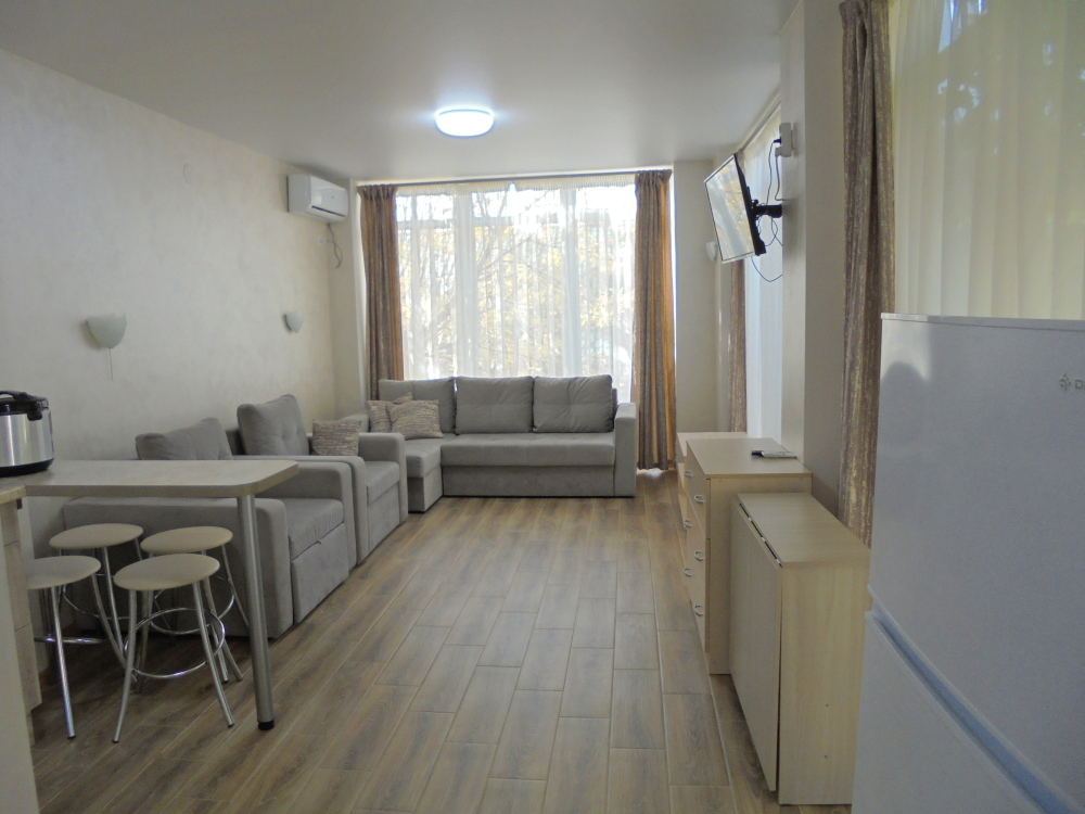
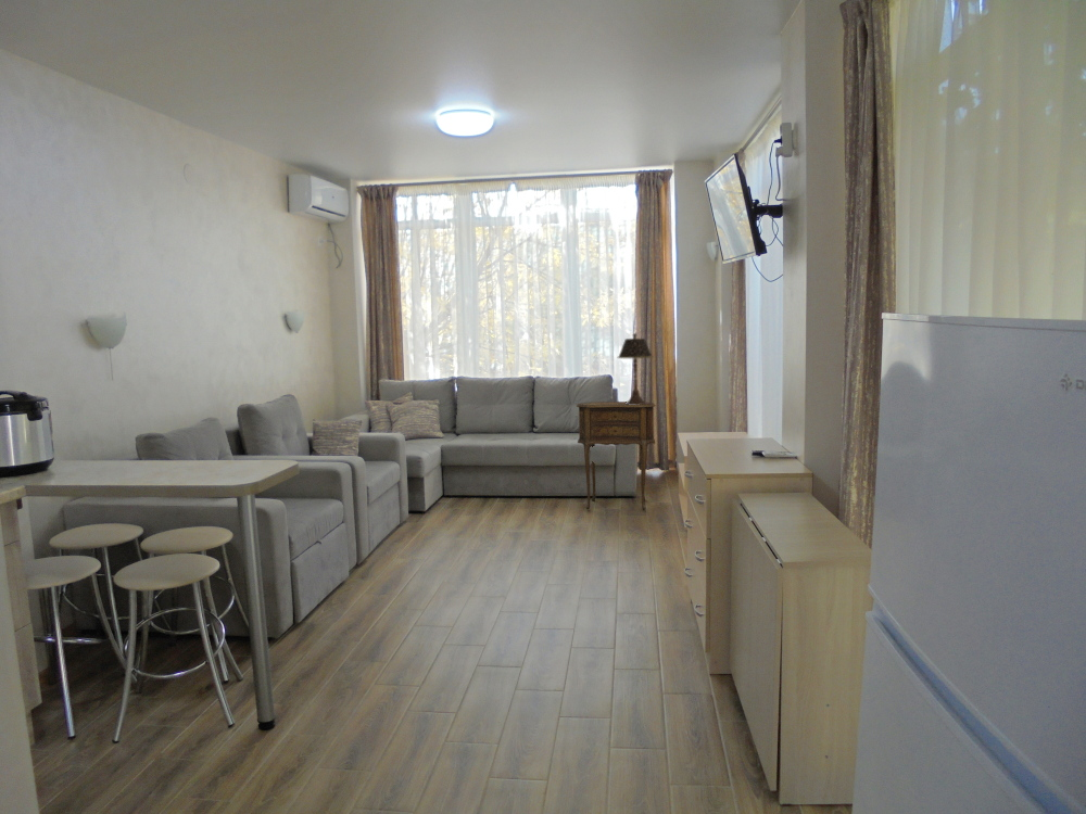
+ table lamp [617,332,655,405]
+ side table [576,400,657,511]
